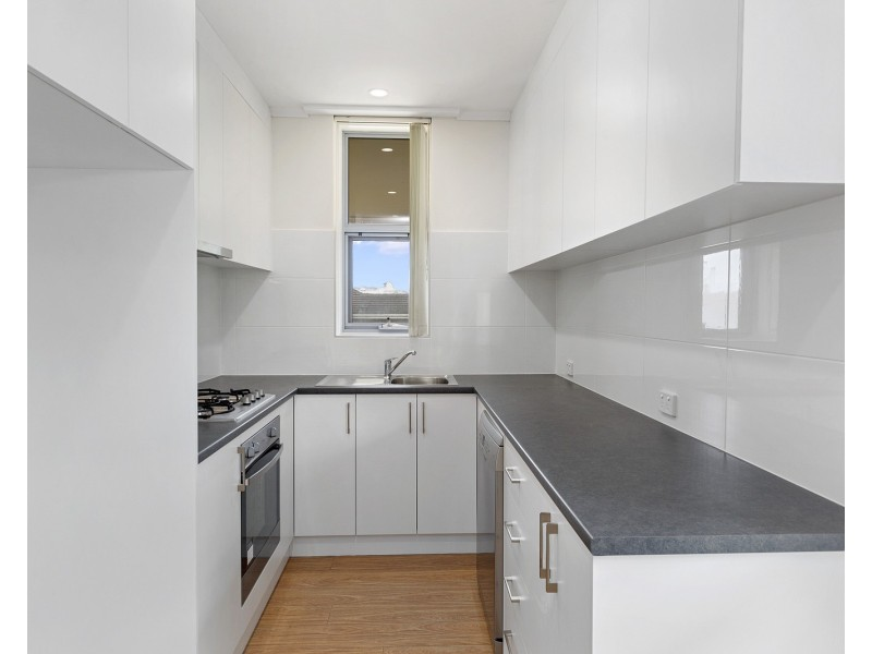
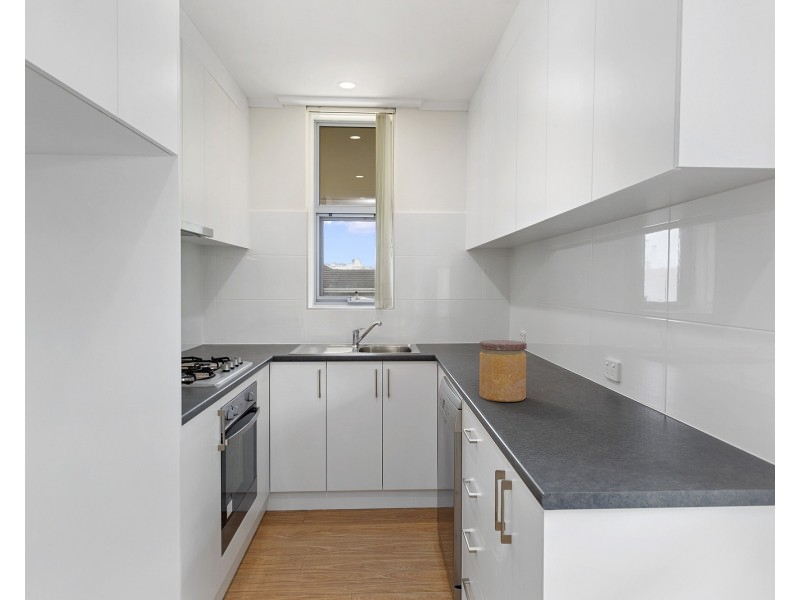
+ jar [478,339,528,403]
